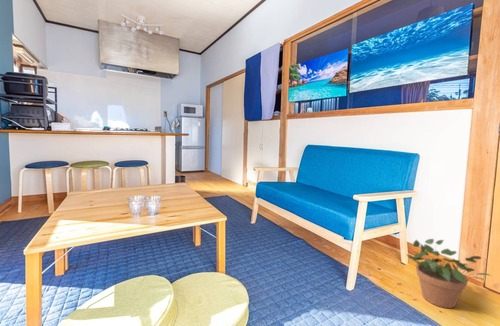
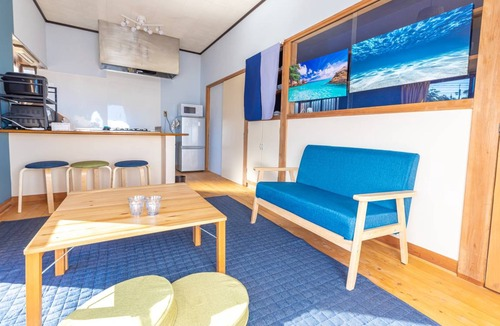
- potted plant [405,238,492,309]
